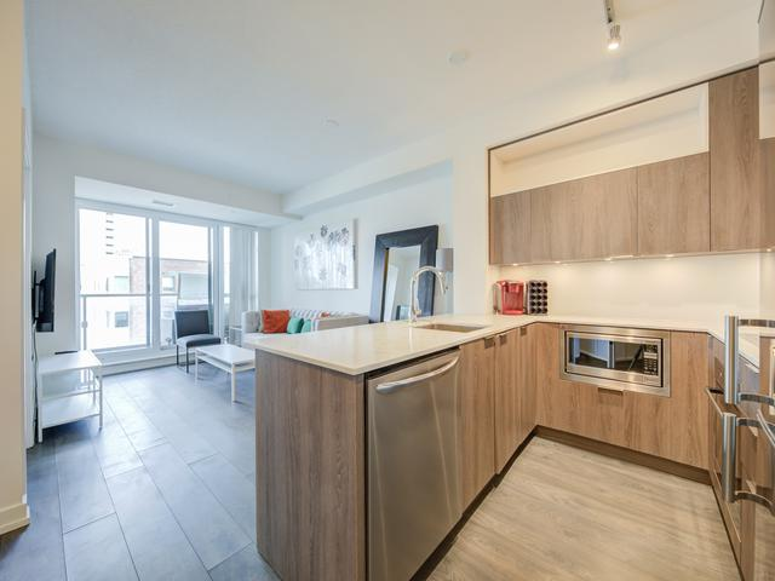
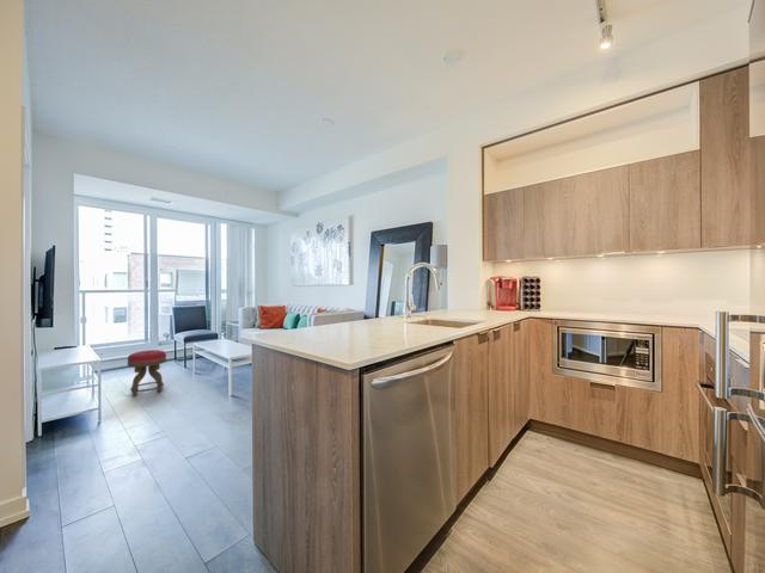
+ stool [127,349,167,398]
